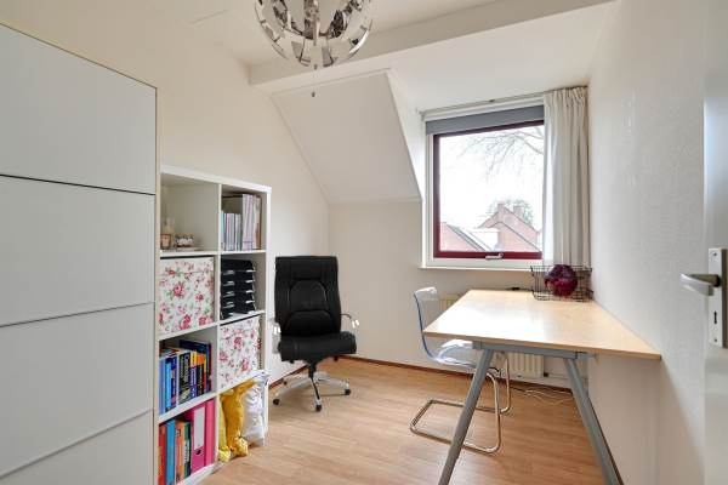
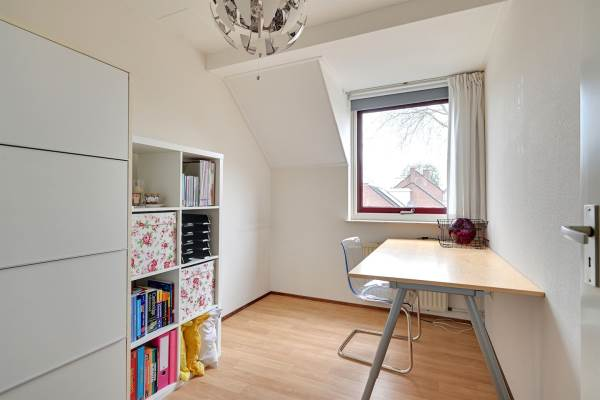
- office chair [267,255,362,412]
